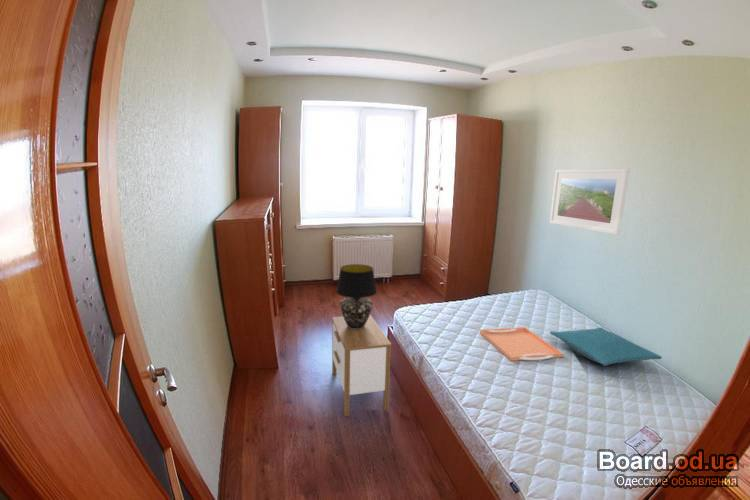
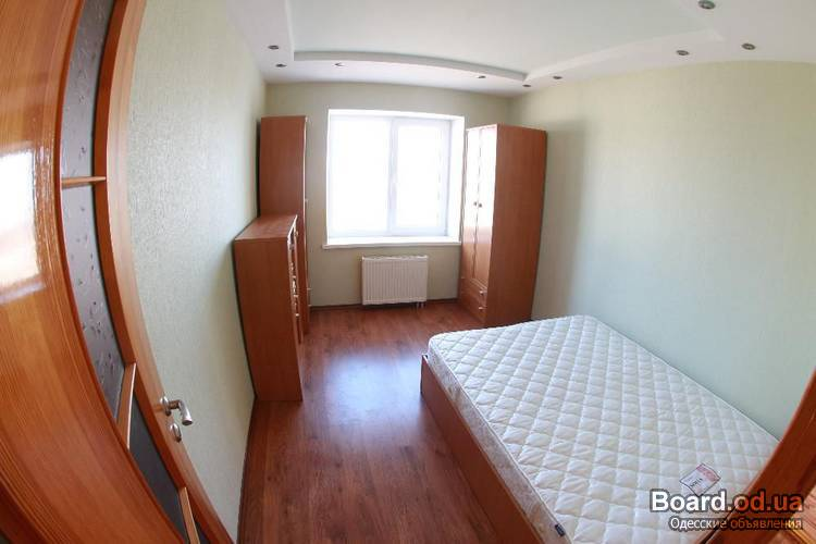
- serving tray [479,326,564,362]
- pillow [549,326,663,367]
- table lamp [335,263,378,329]
- nightstand [331,314,392,417]
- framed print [549,167,631,236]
